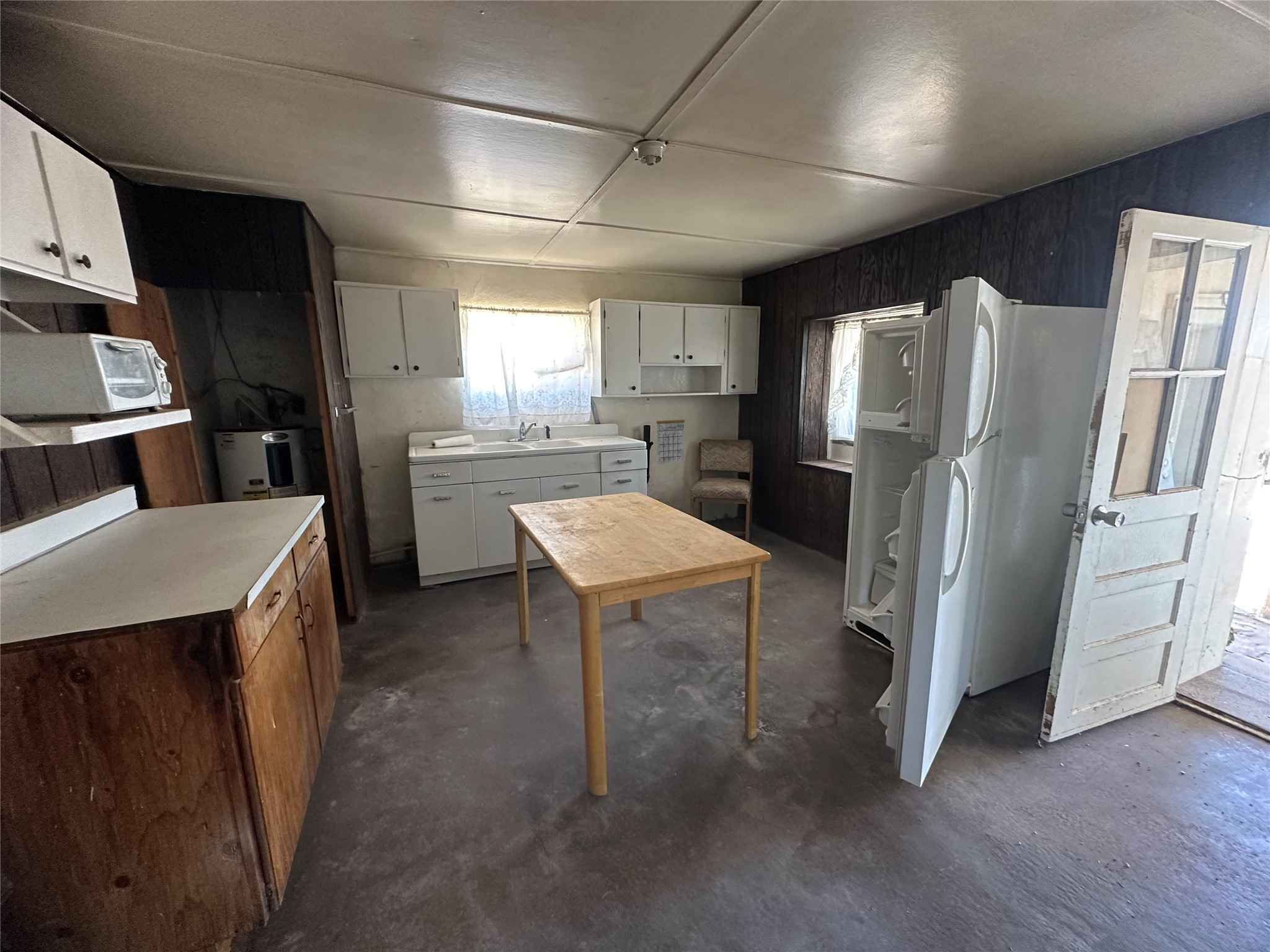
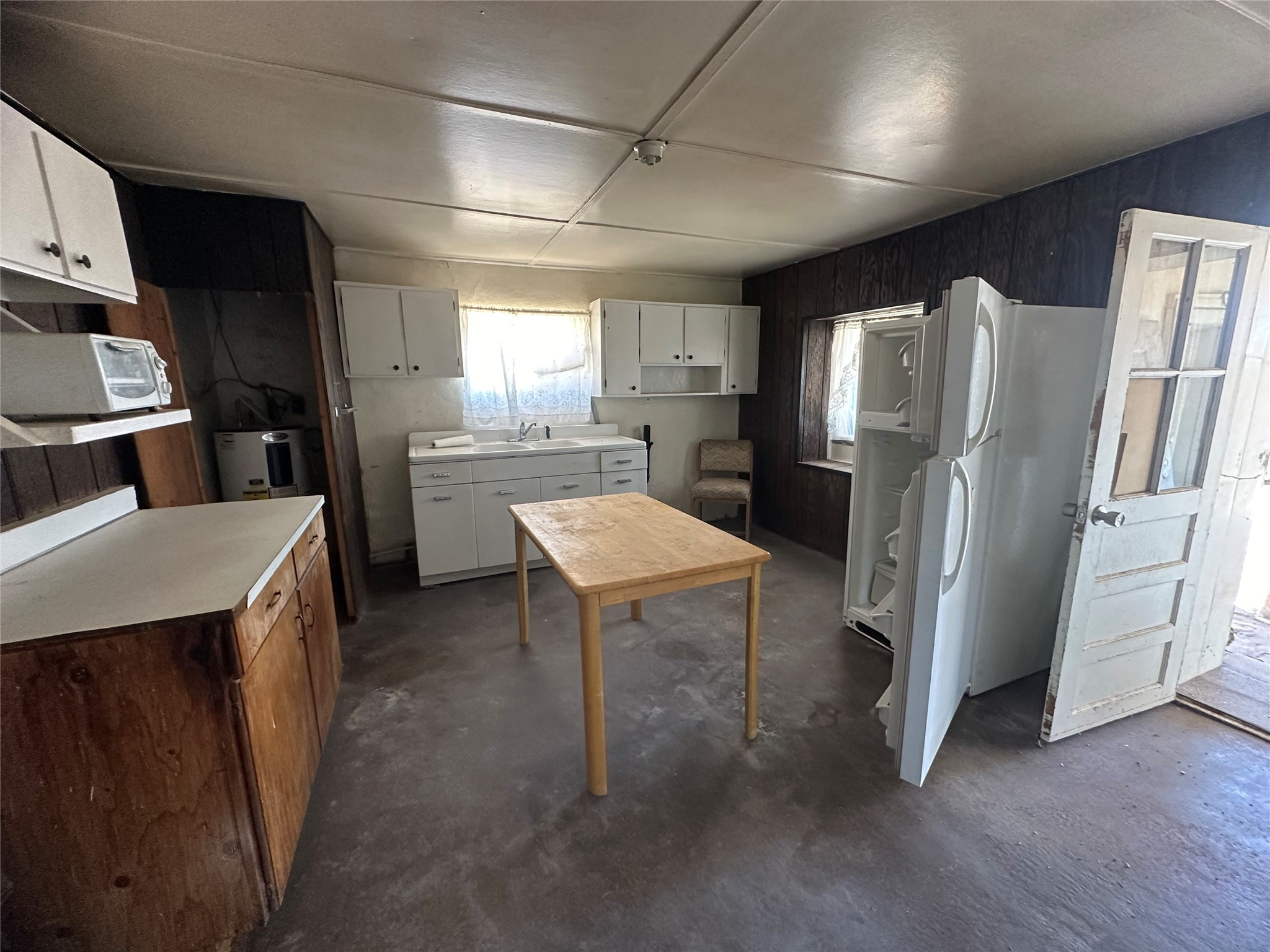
- calendar [656,410,685,465]
